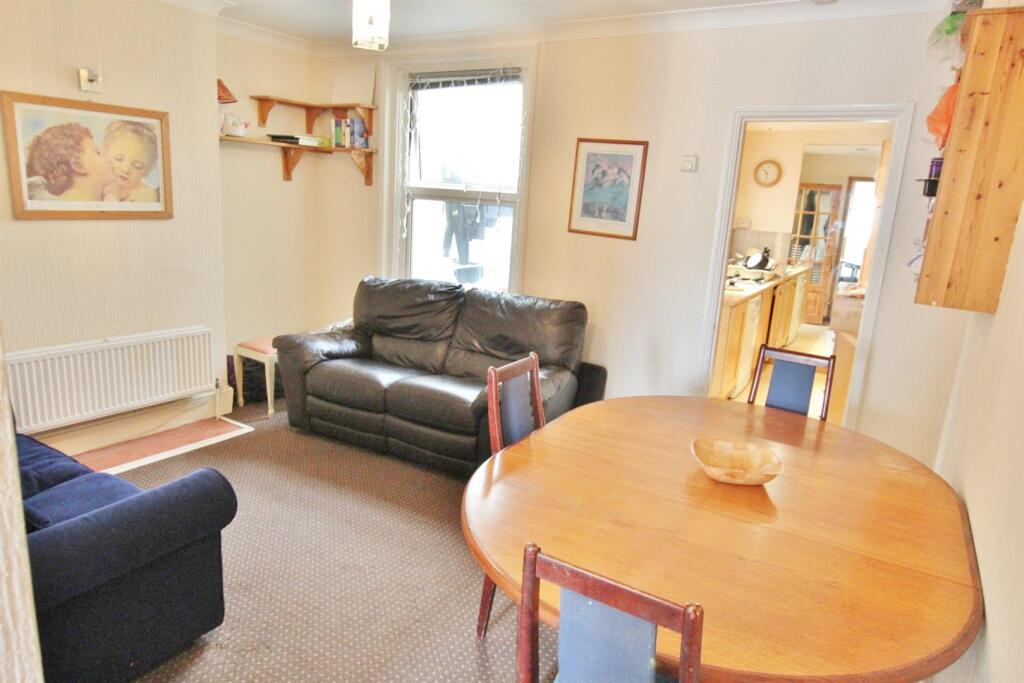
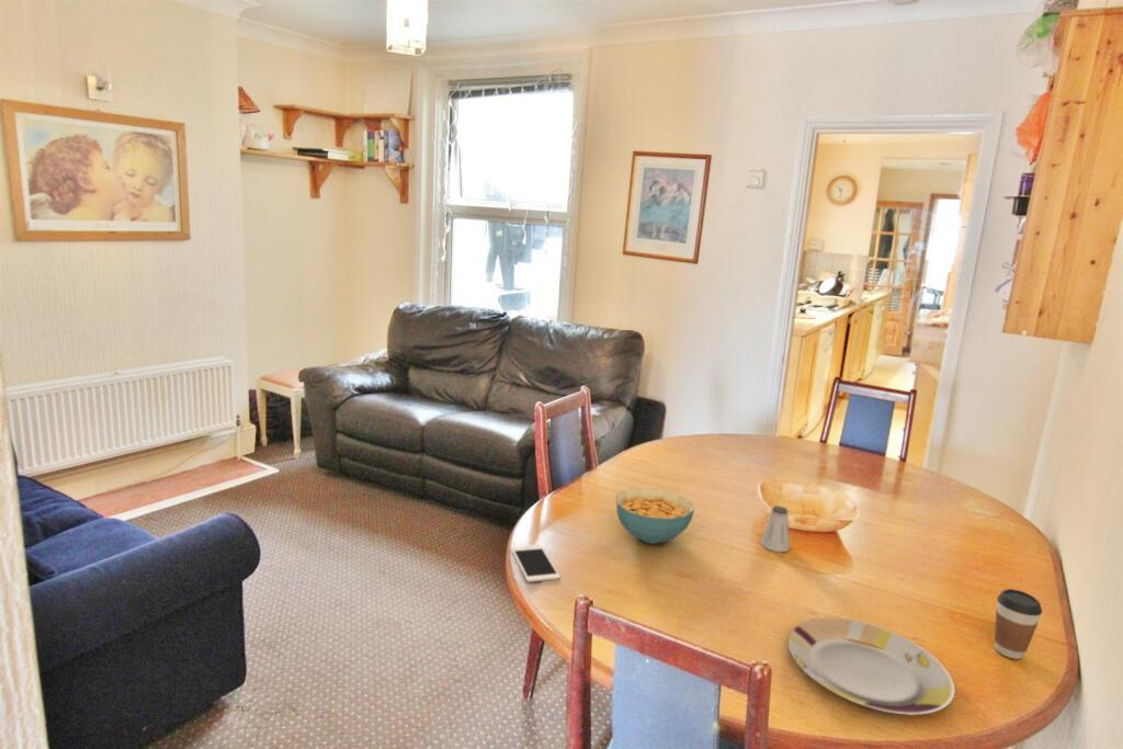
+ saltshaker [759,504,791,553]
+ cereal bowl [615,487,695,545]
+ plate [787,617,956,716]
+ coffee cup [994,588,1043,660]
+ cell phone [510,544,562,583]
